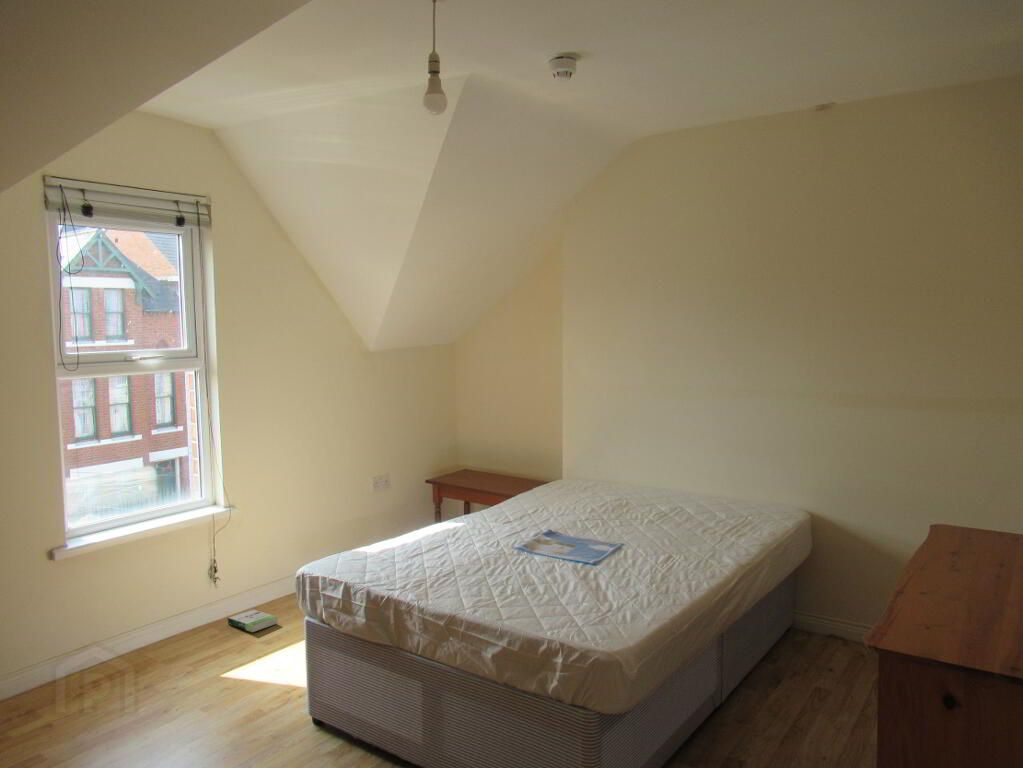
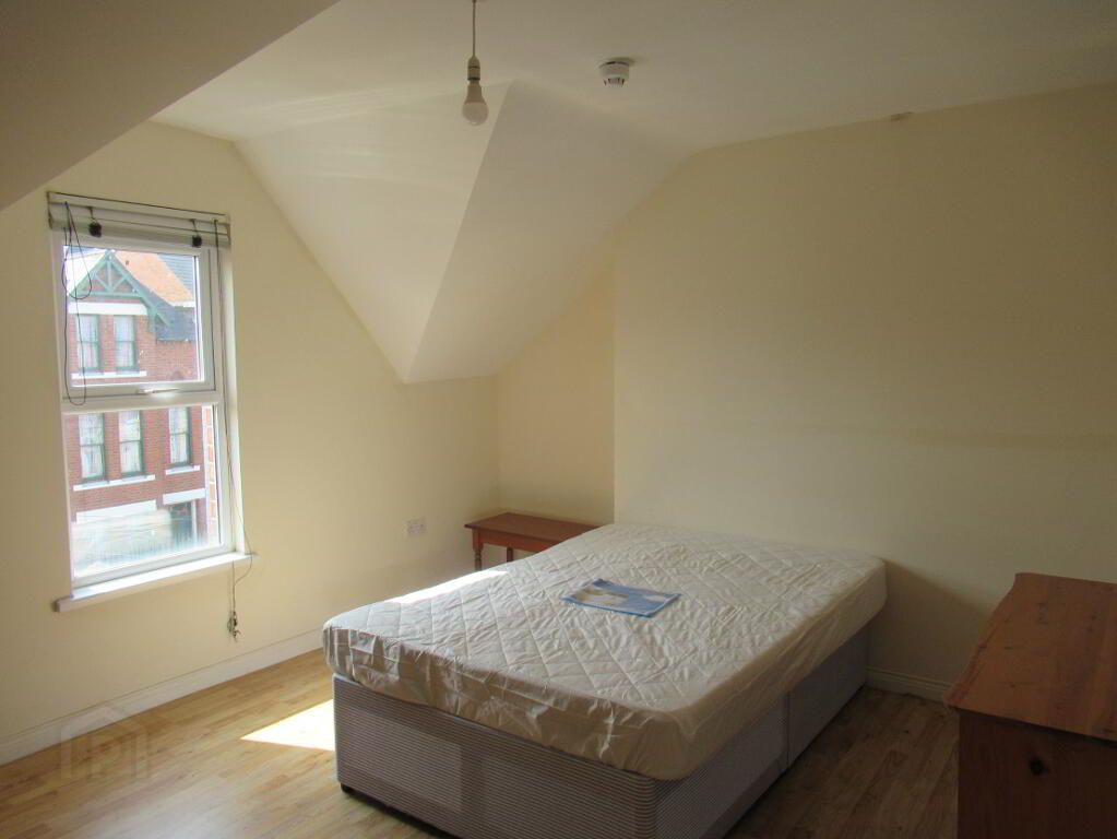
- box [227,609,279,633]
